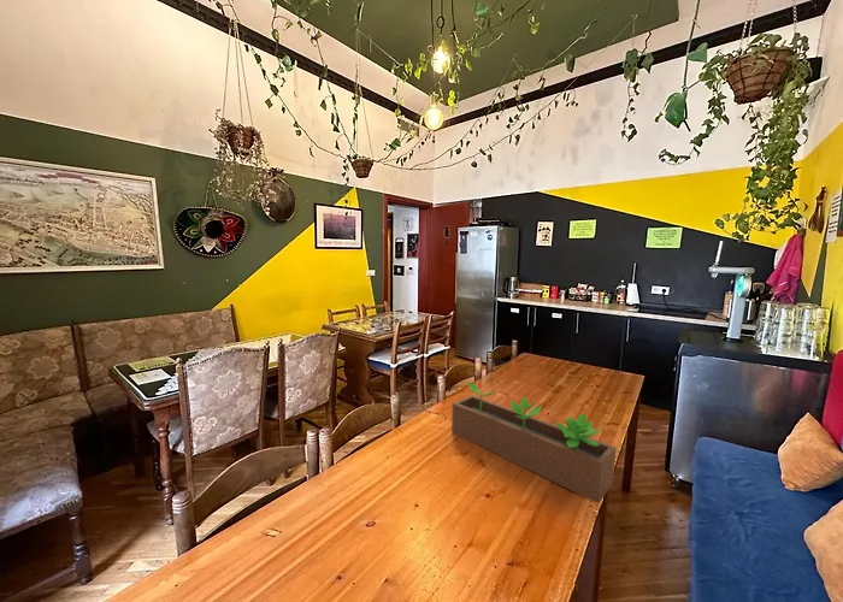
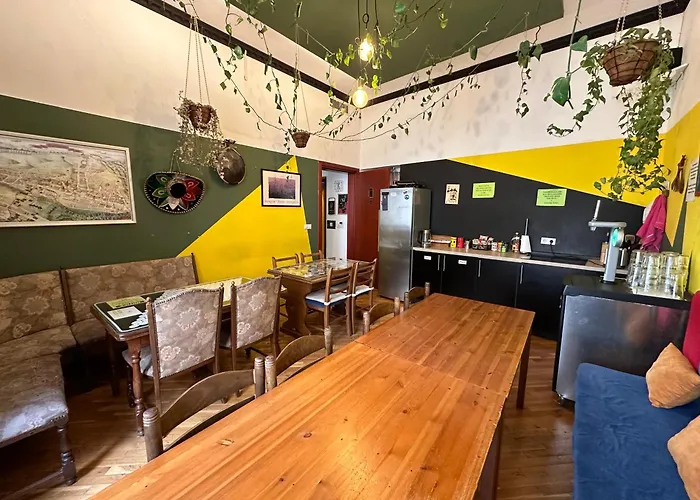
- succulent planter [450,380,617,504]
